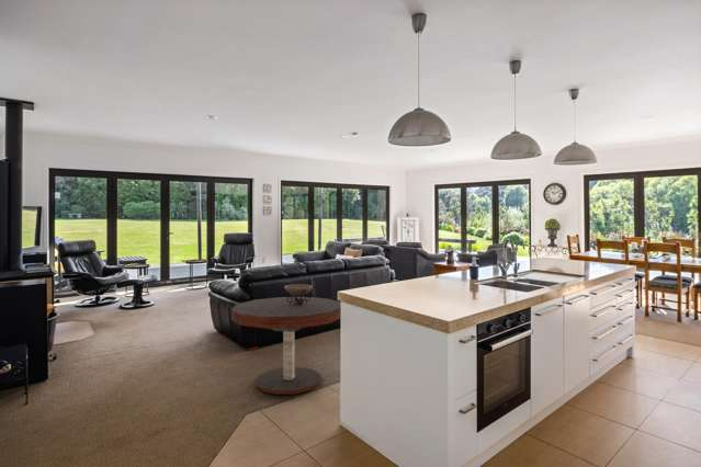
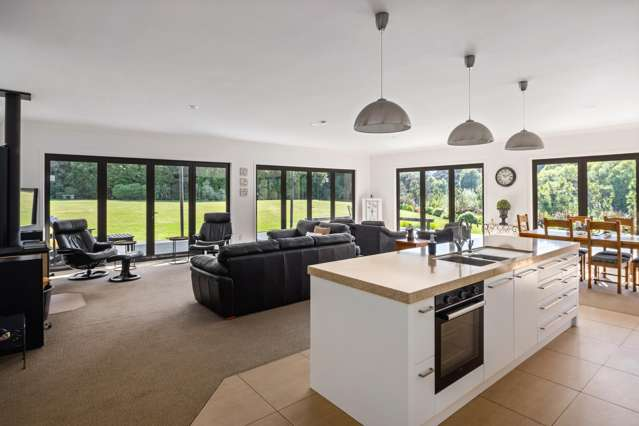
- coffee table [230,296,341,396]
- decorative bowl [276,283,319,306]
